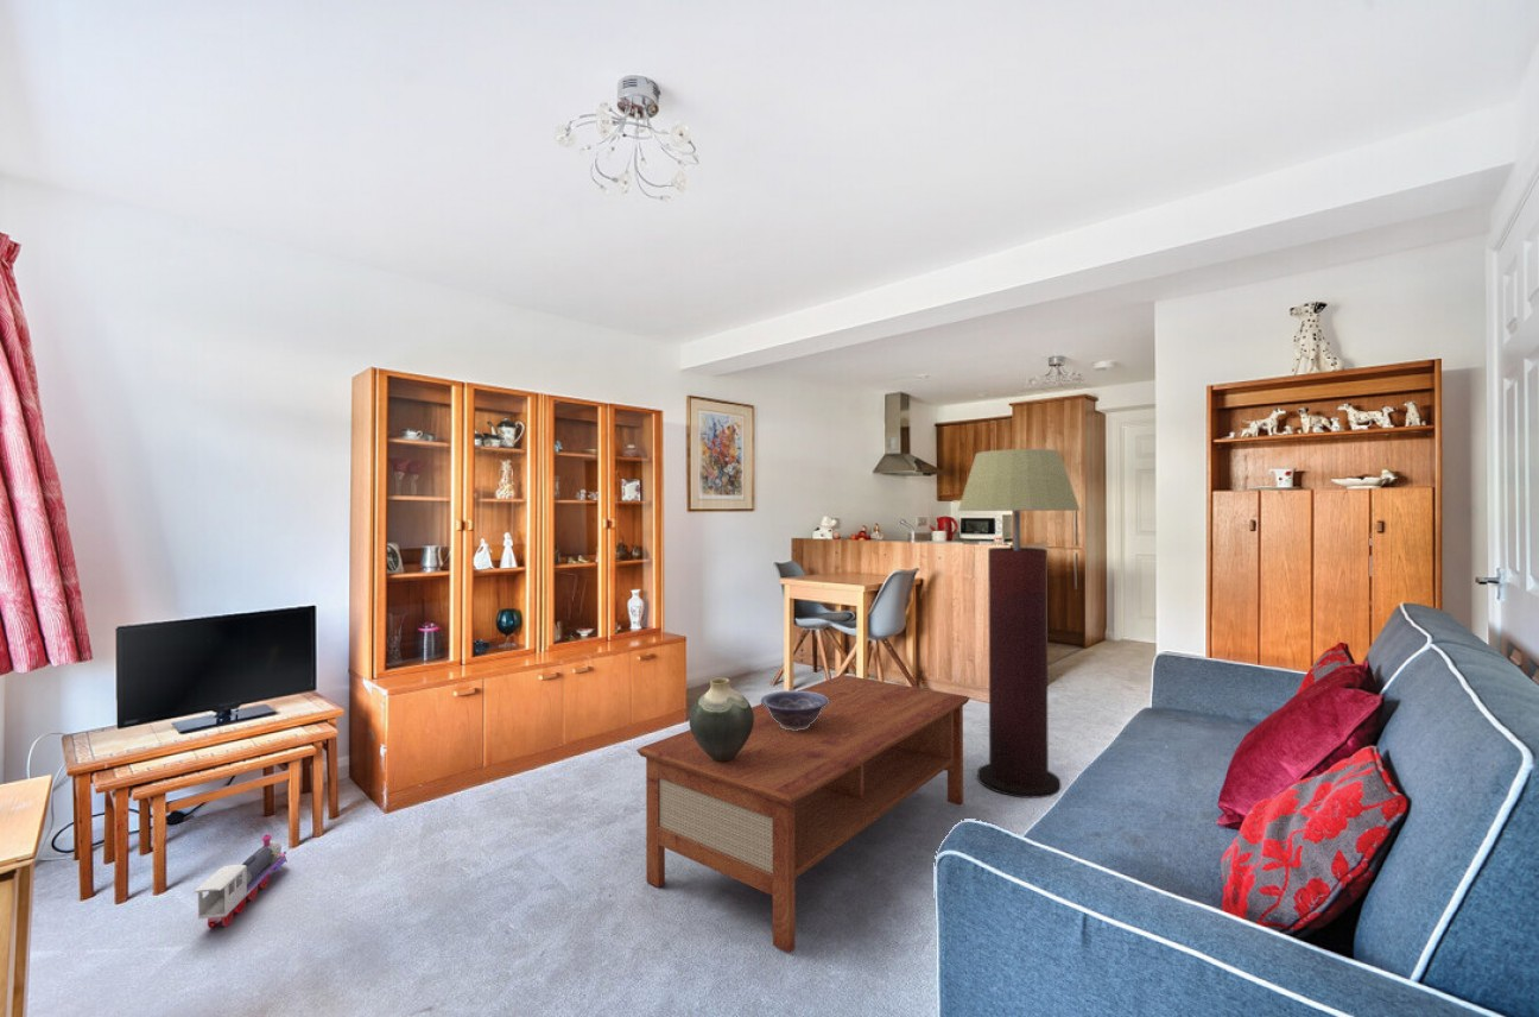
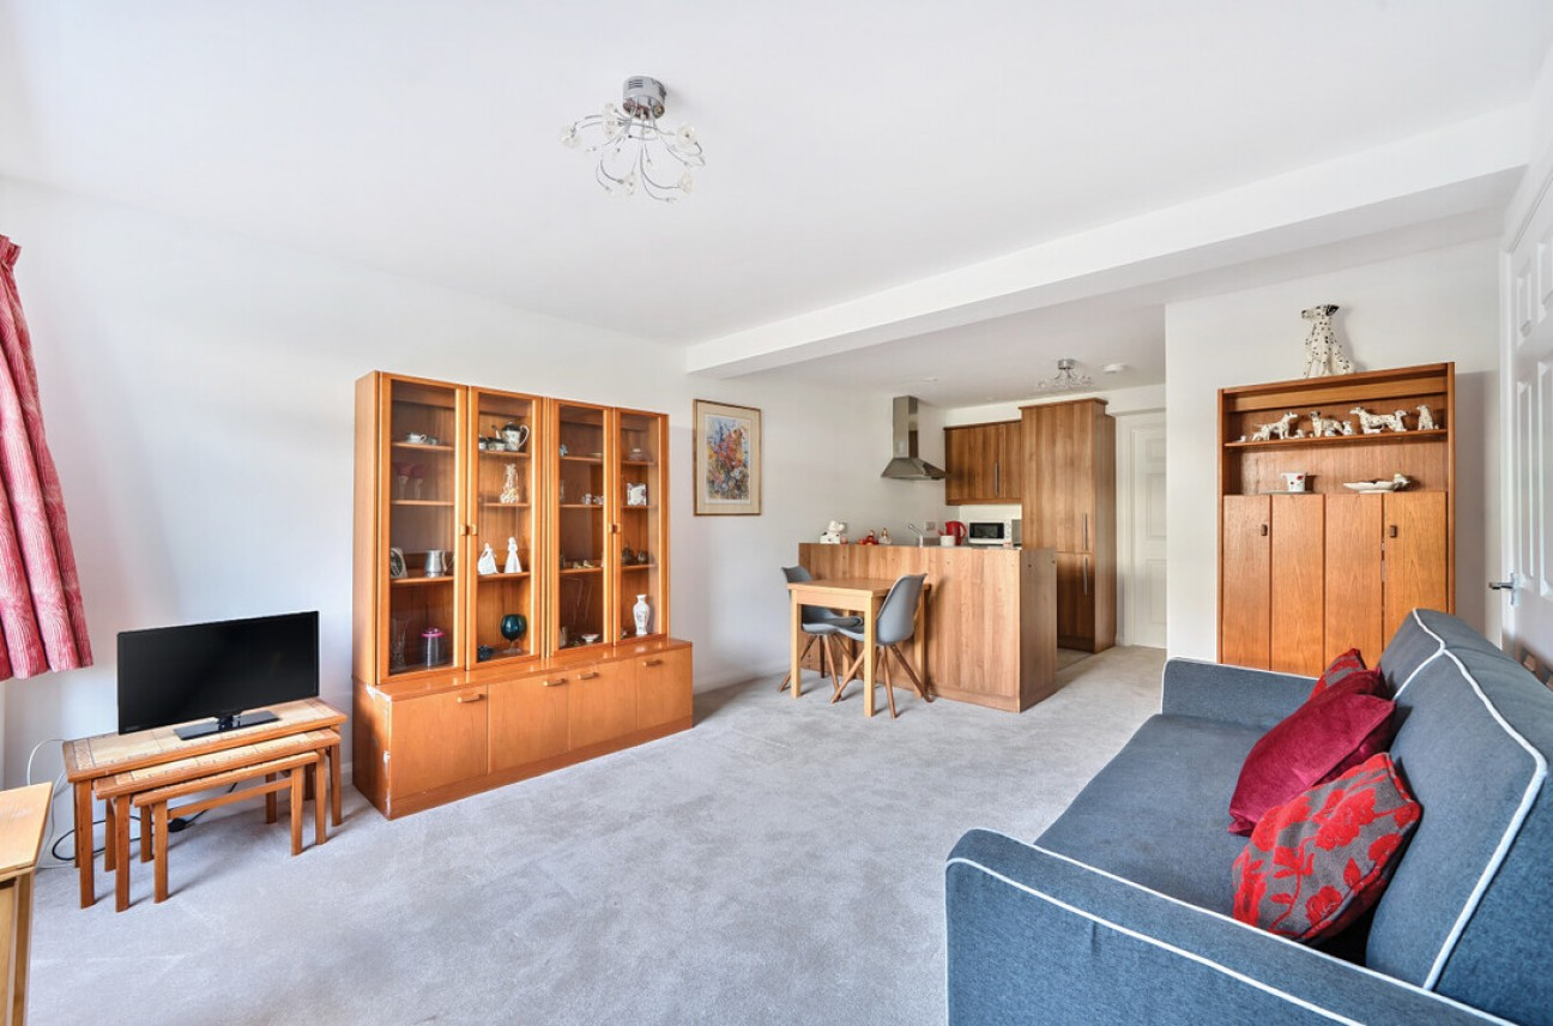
- coffee table [635,674,971,954]
- toy train [192,833,289,929]
- vase [688,677,754,762]
- decorative bowl [760,690,829,731]
- floor lamp [957,448,1081,800]
